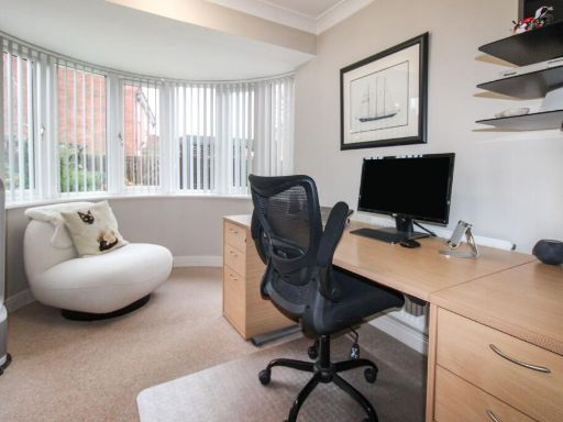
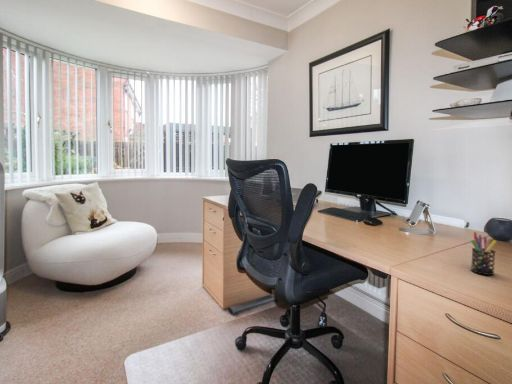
+ pen holder [470,231,498,276]
